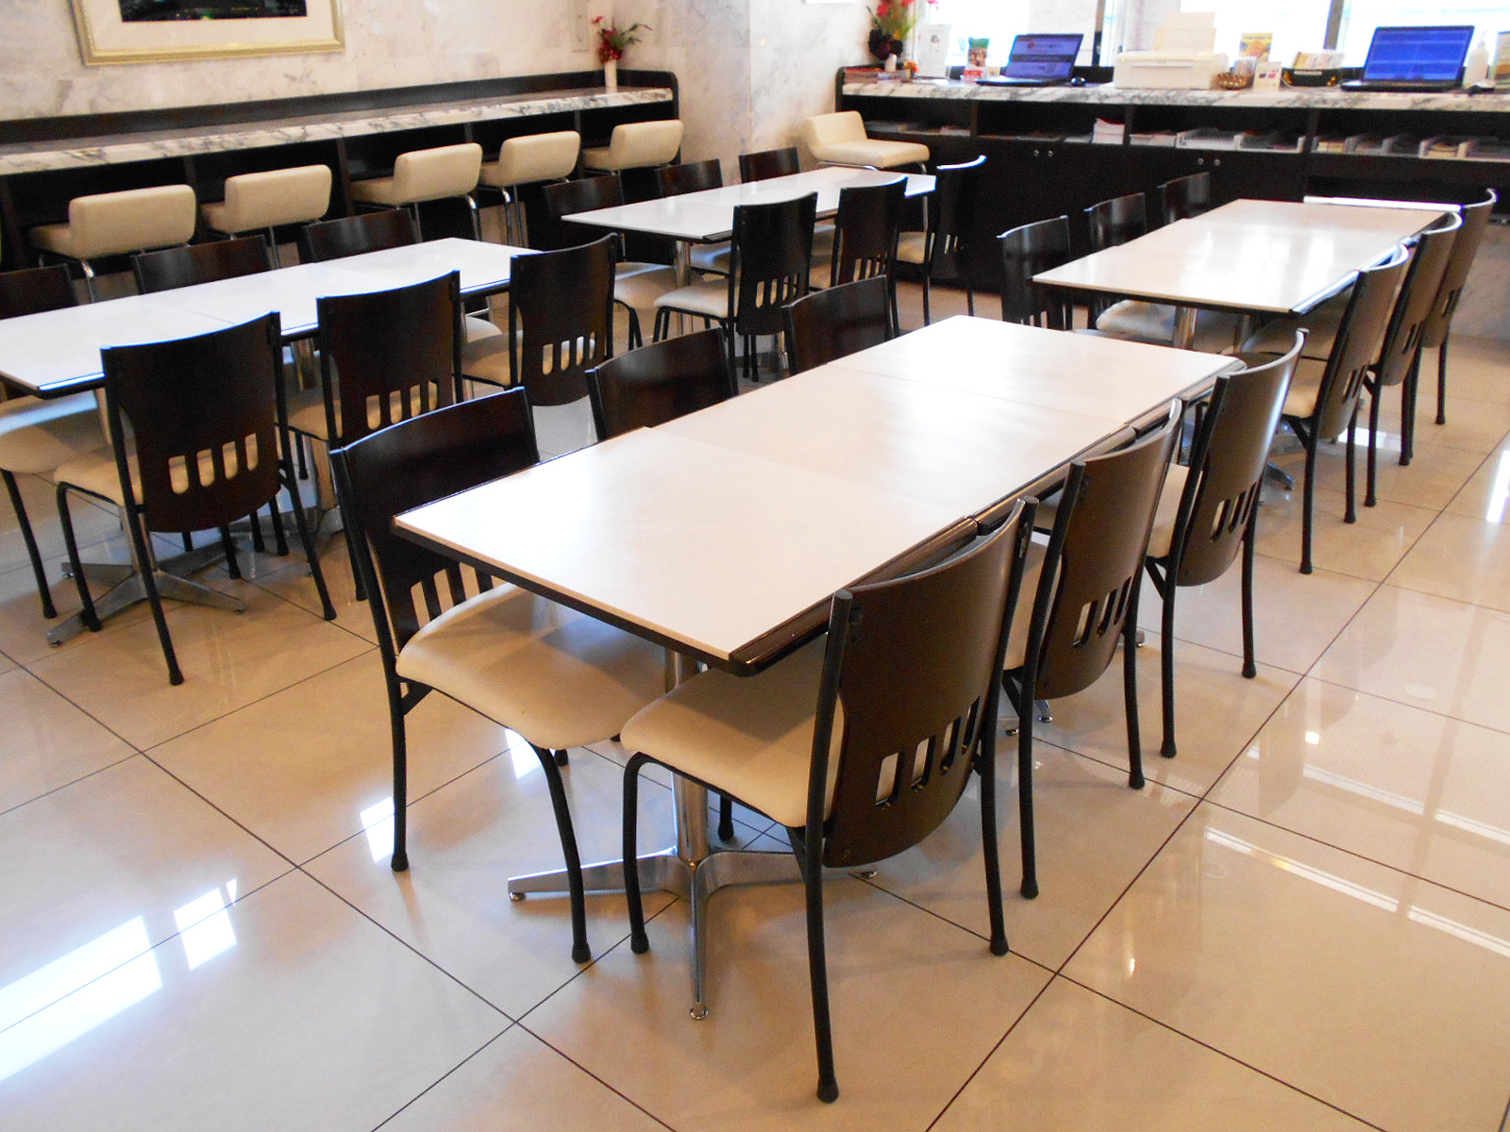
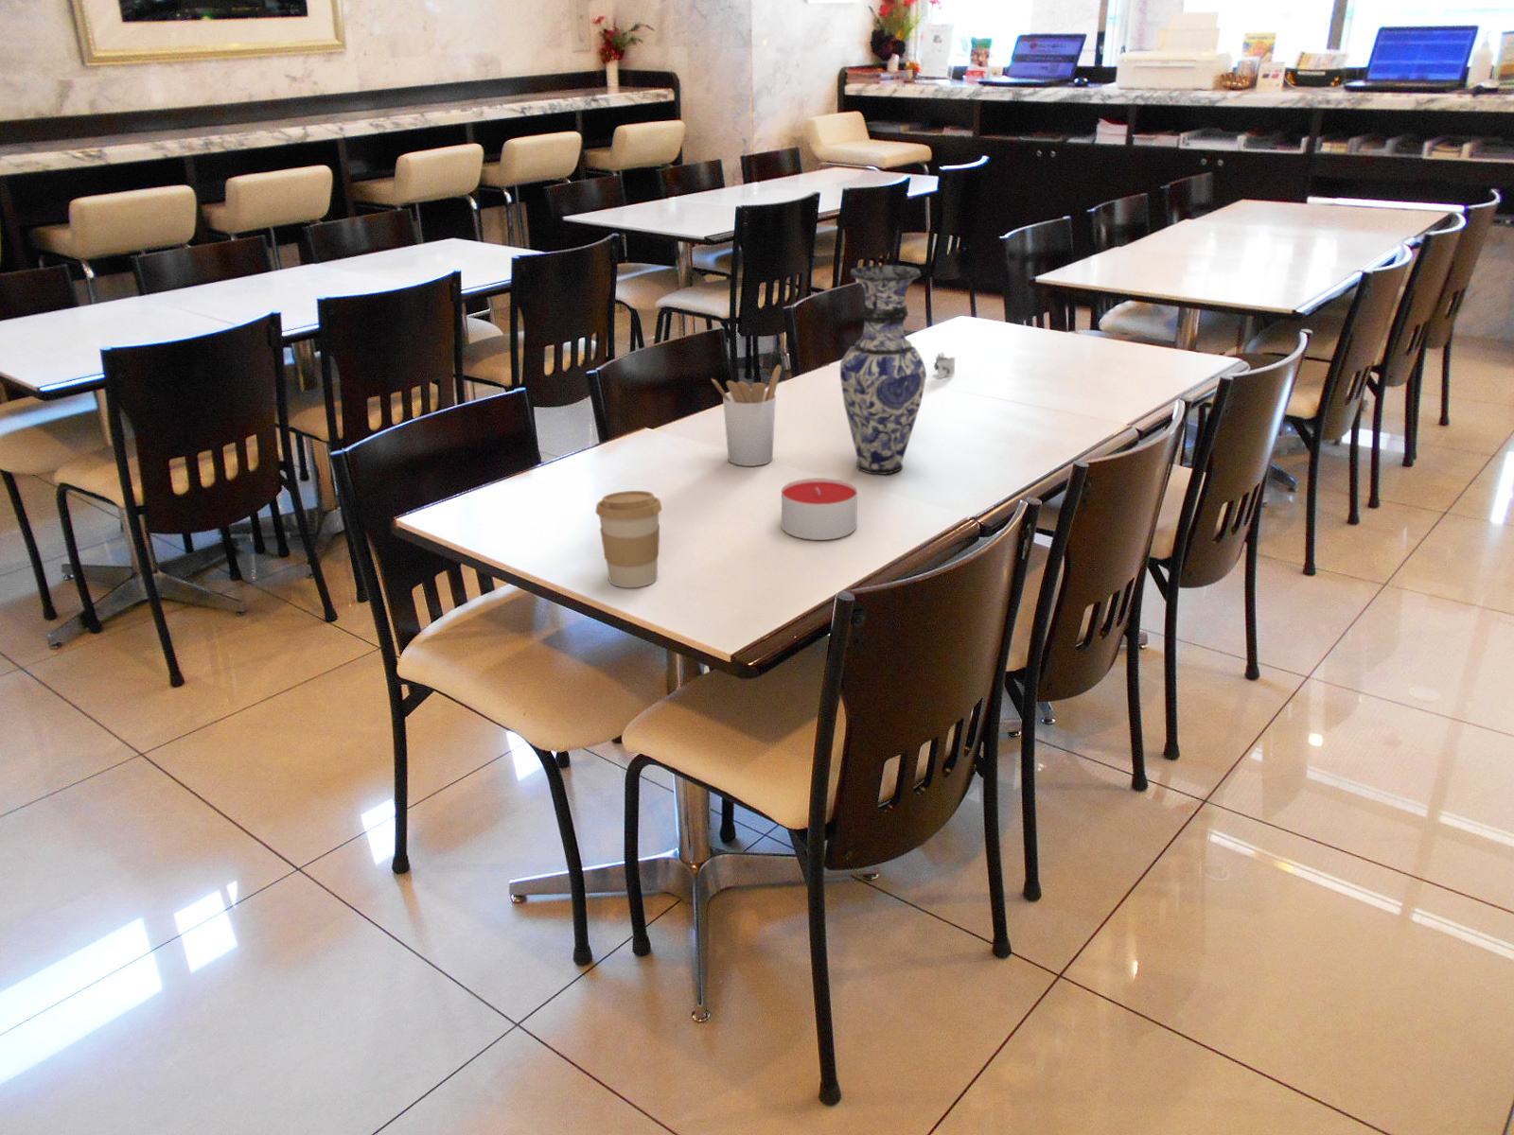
+ napkin holder [933,351,956,379]
+ vase [839,265,927,475]
+ coffee cup [594,490,663,588]
+ candle [781,477,858,541]
+ utensil holder [711,364,782,467]
